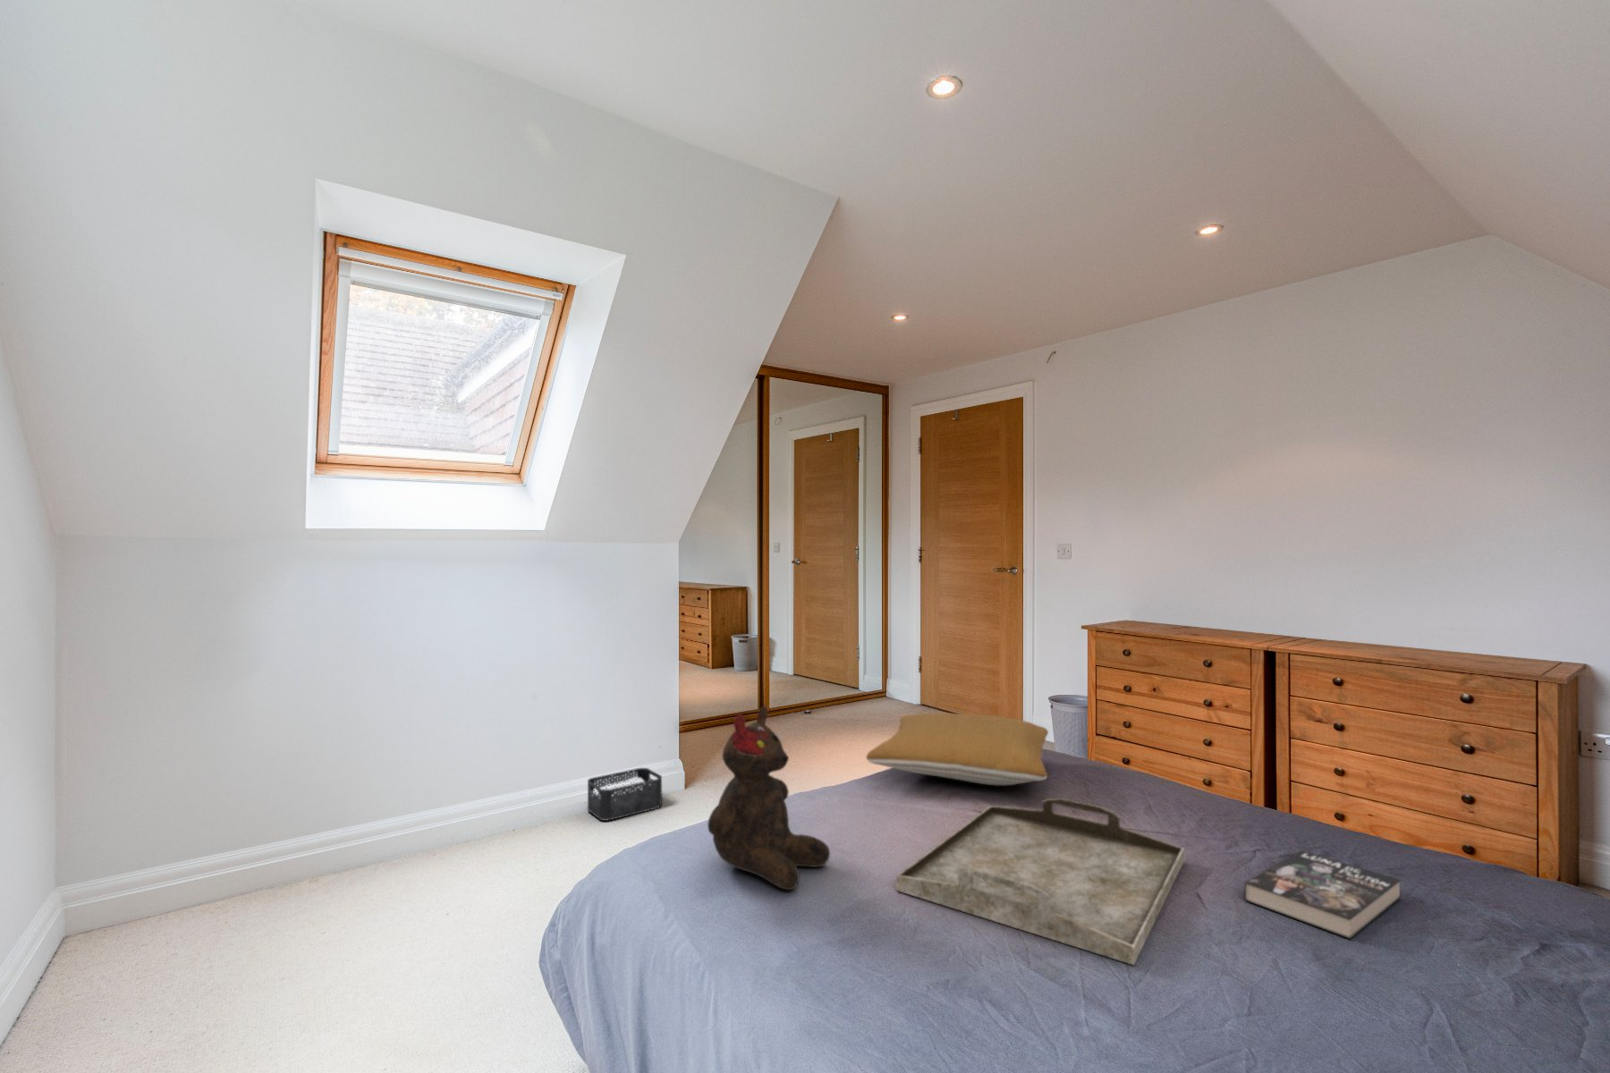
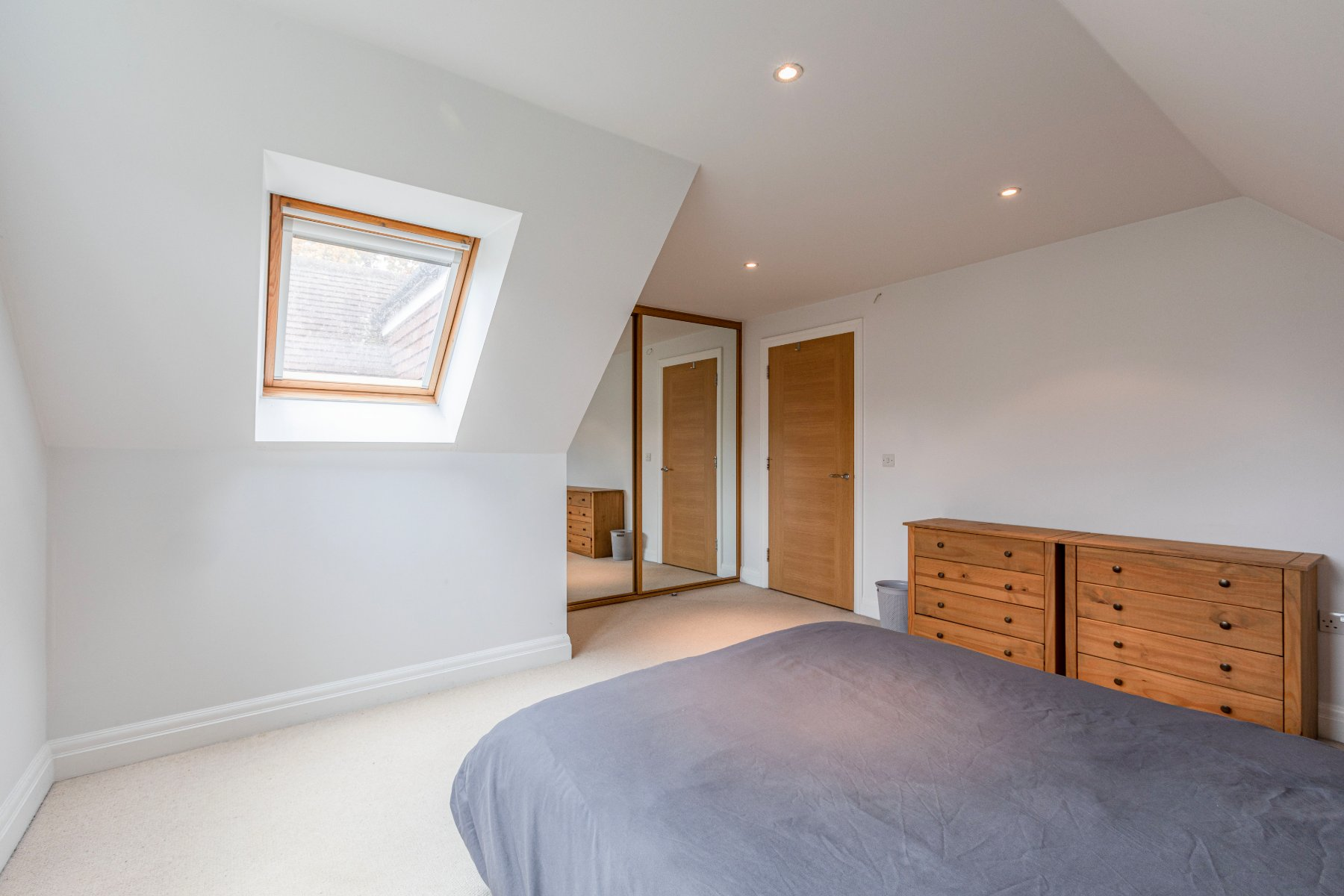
- teddy bear [707,705,831,891]
- storage bin [587,768,662,822]
- pillow [865,711,1049,786]
- book [1245,849,1402,940]
- serving tray [895,798,1185,965]
